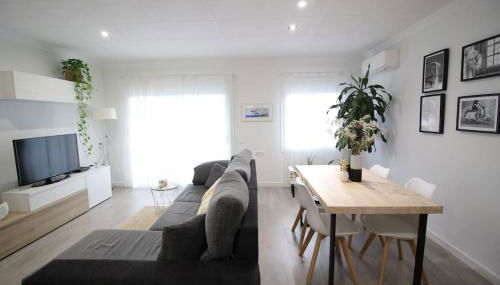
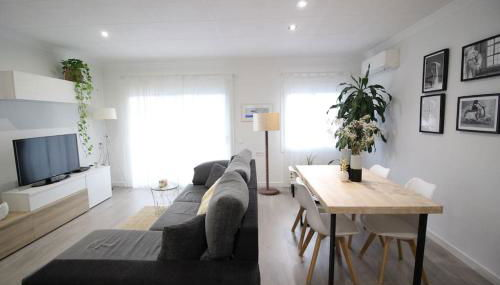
+ floor lamp [252,112,281,196]
